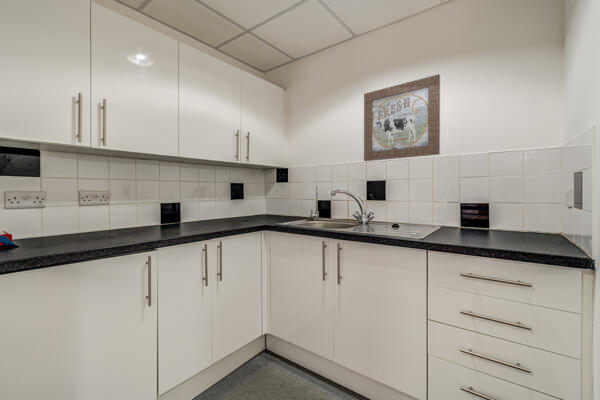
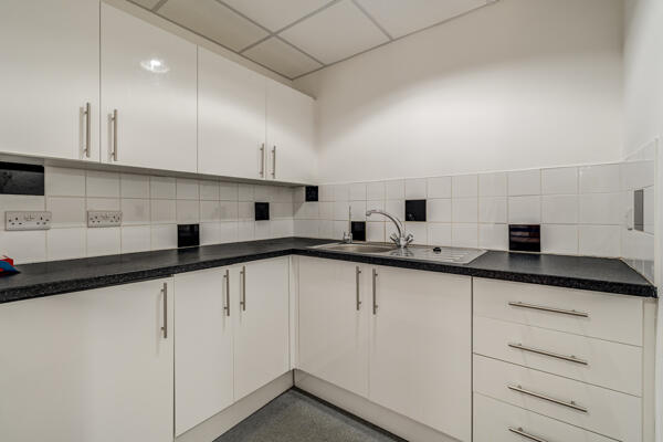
- wall art [363,73,441,162]
